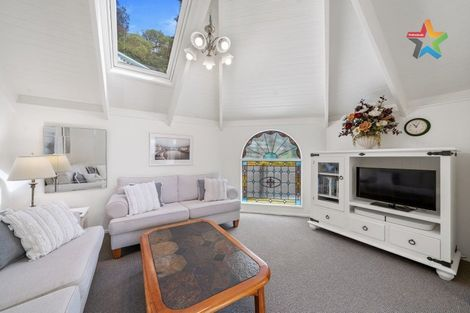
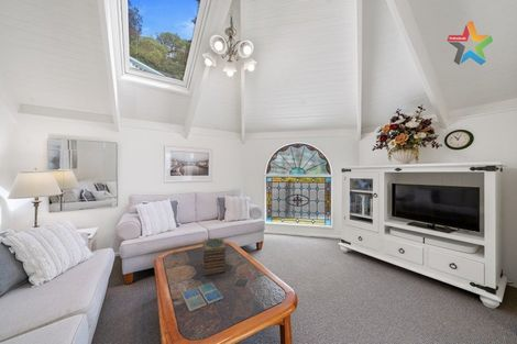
+ book stack [200,236,228,277]
+ drink coaster [180,281,224,312]
